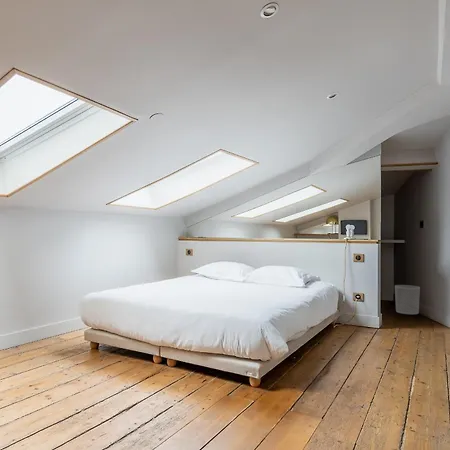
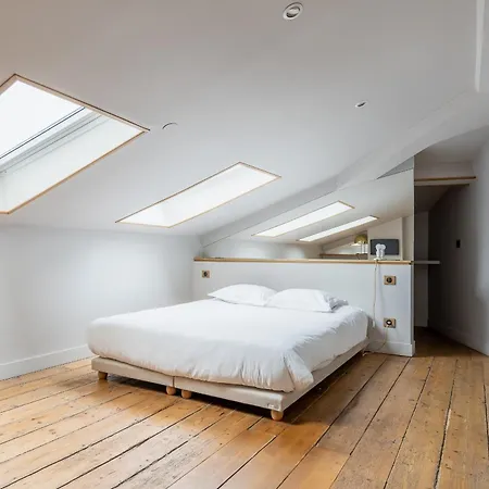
- waste bin [394,284,421,315]
